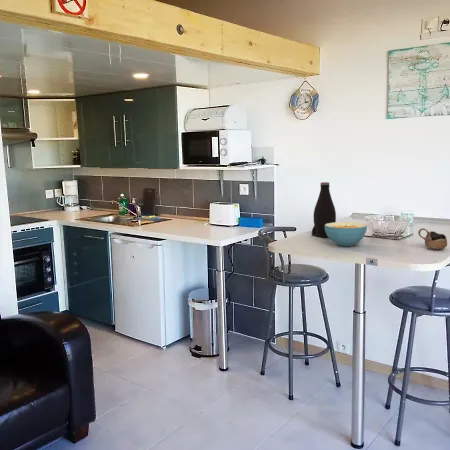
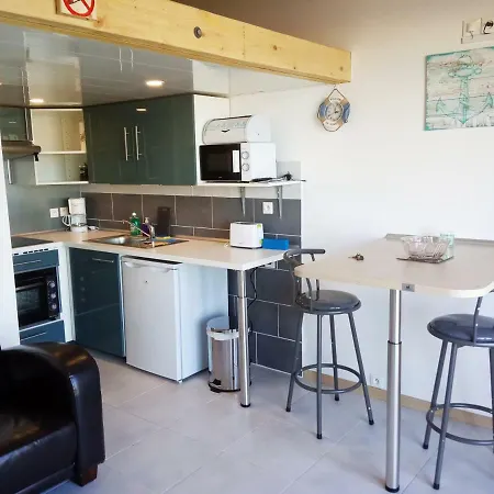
- bottle [311,181,337,238]
- cereal bowl [324,221,368,247]
- cup [417,227,448,251]
